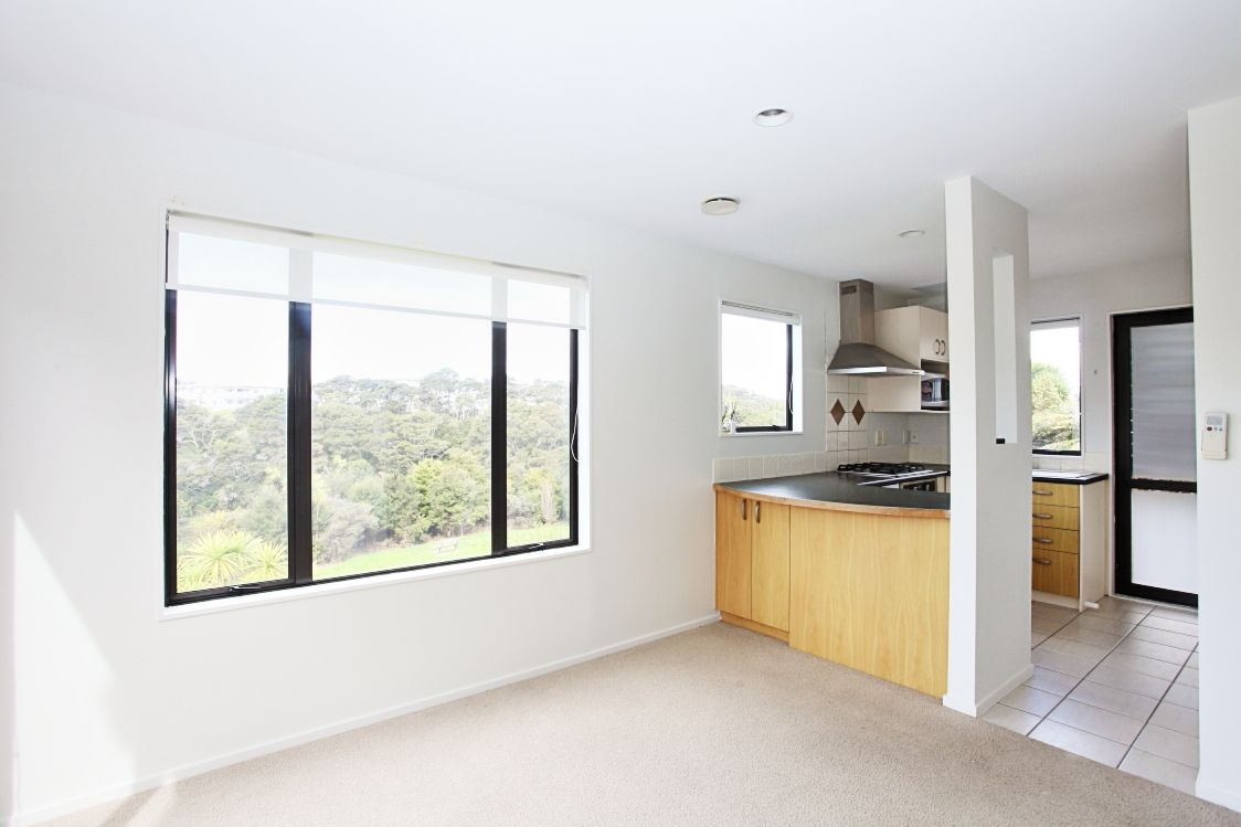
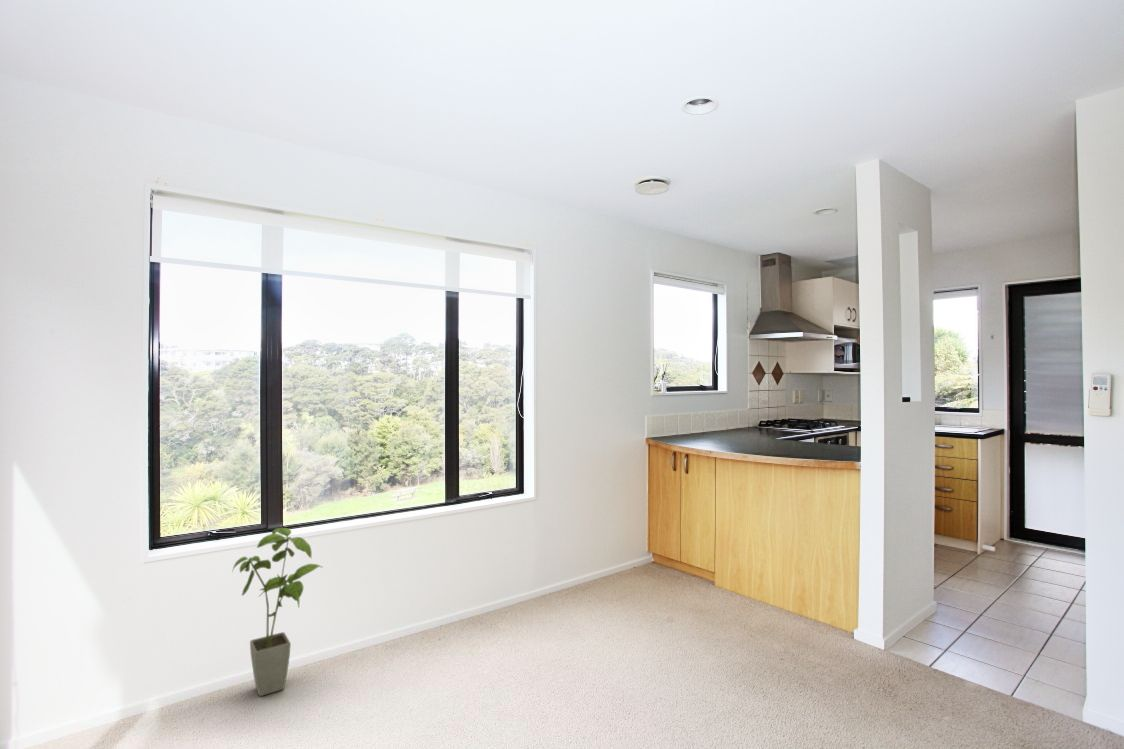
+ house plant [231,527,324,697]
